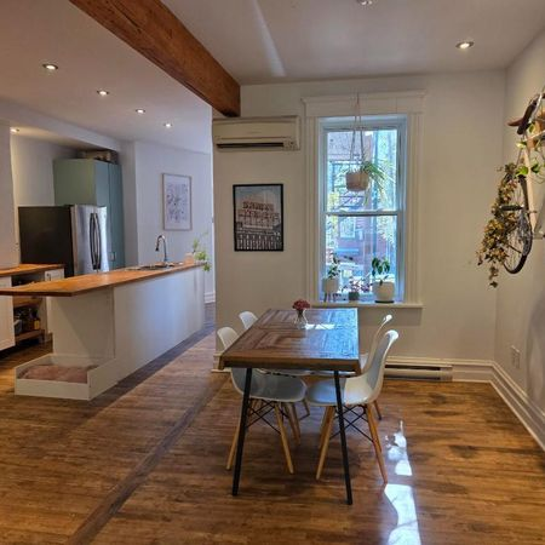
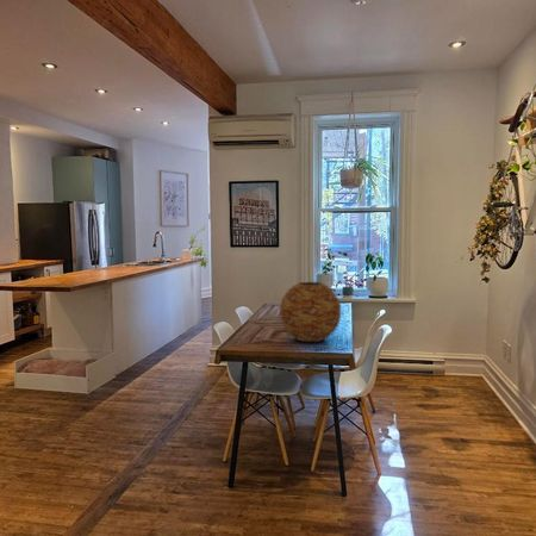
+ vase [279,281,343,343]
